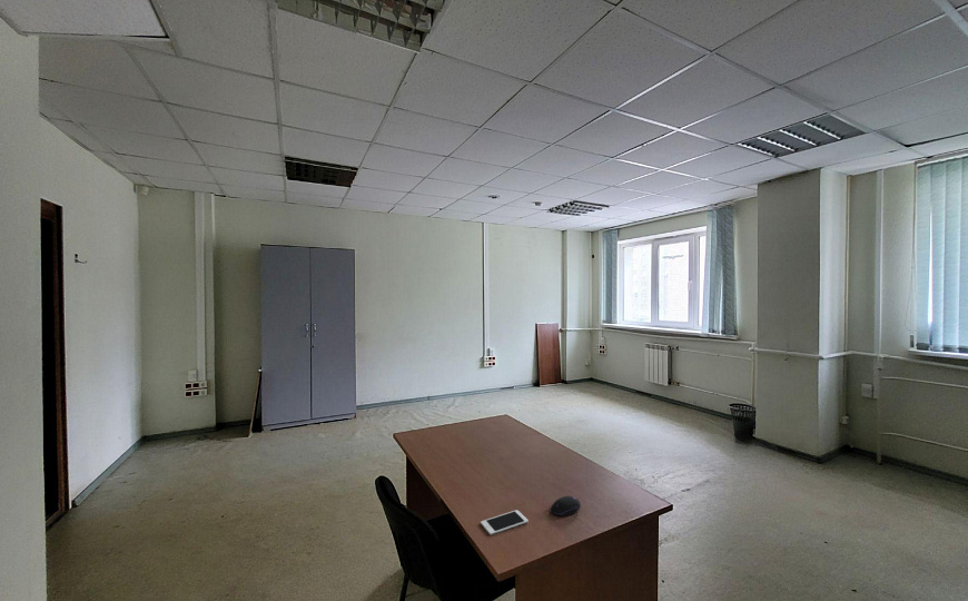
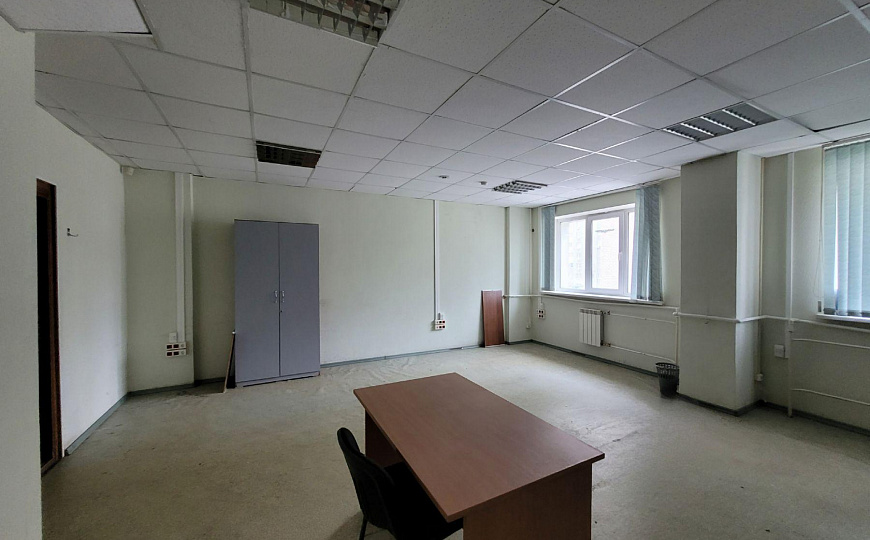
- computer mouse [550,495,582,518]
- cell phone [480,509,530,536]
